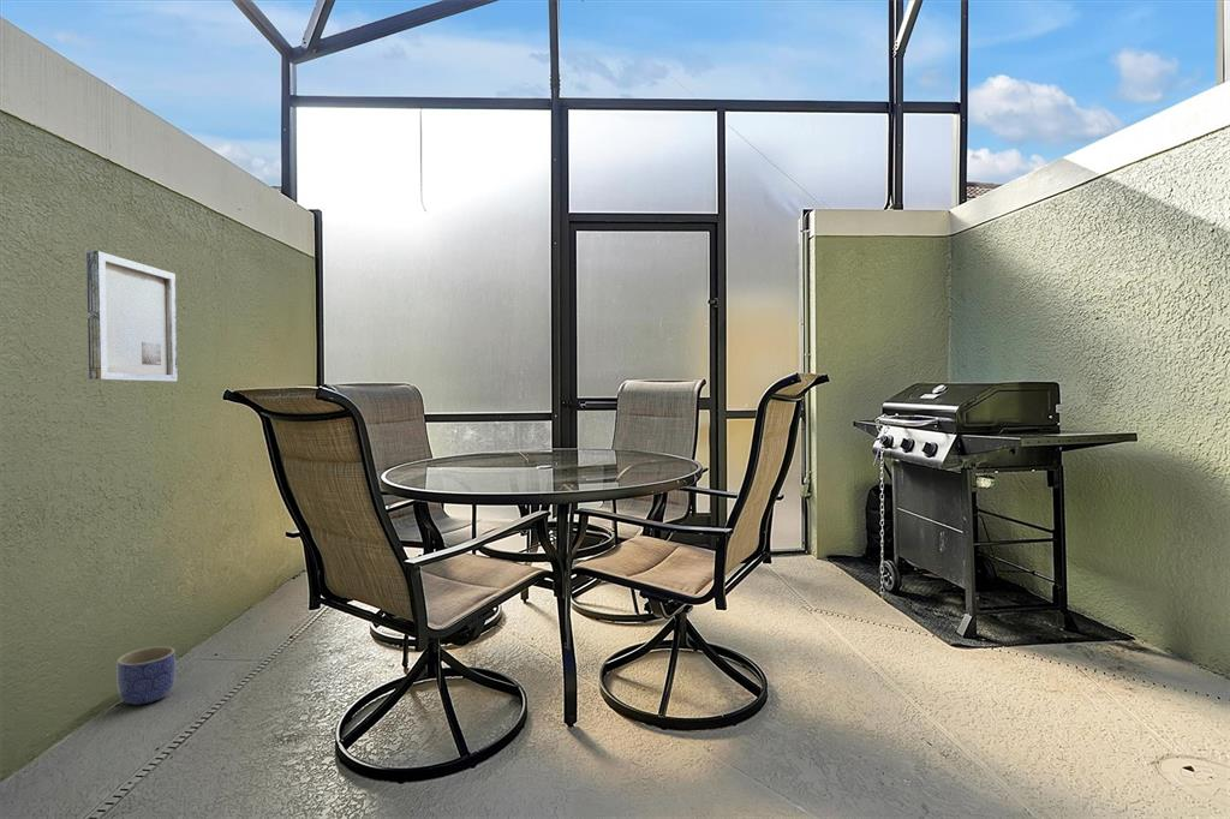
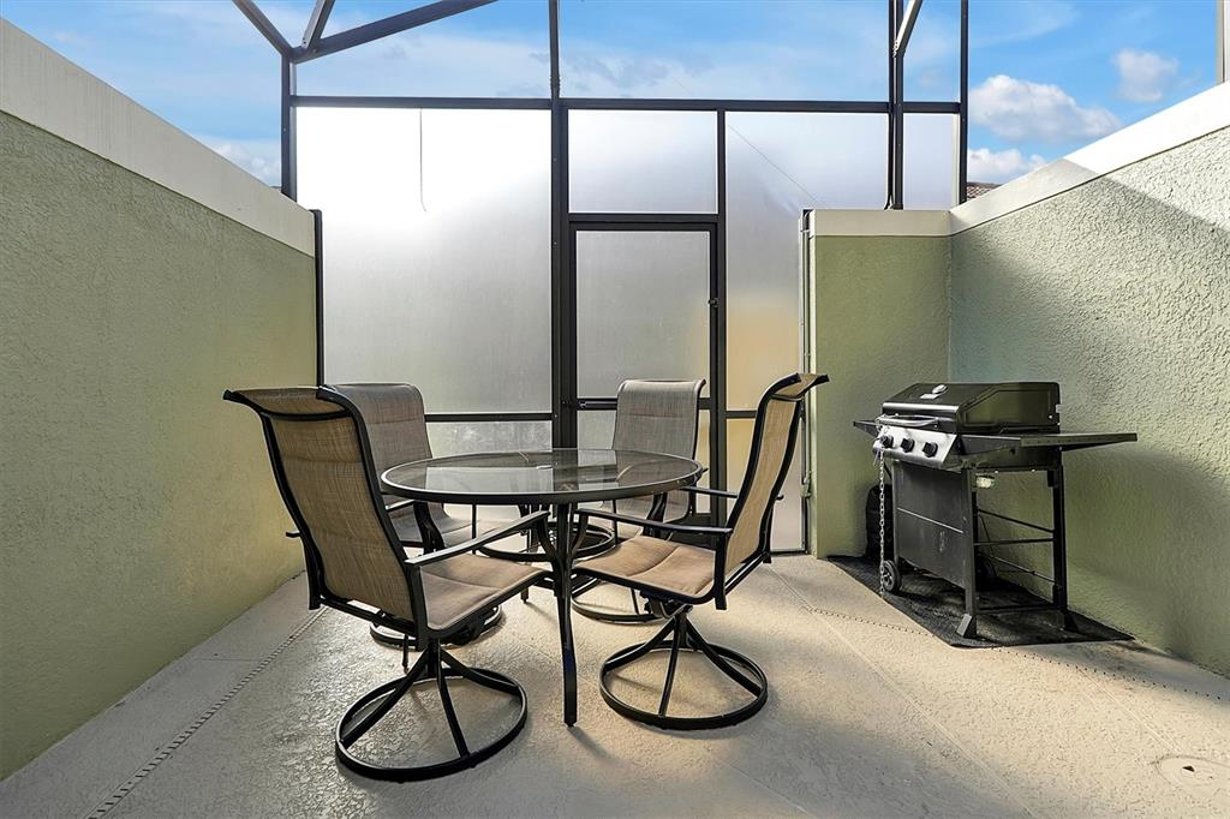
- planter [115,645,177,706]
- wall art [85,250,179,382]
